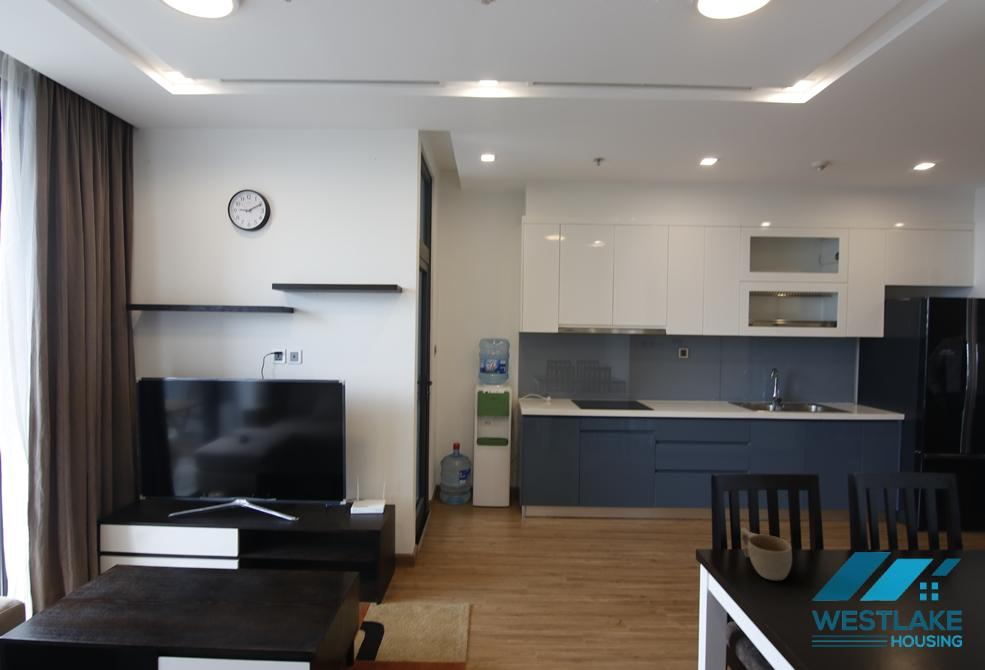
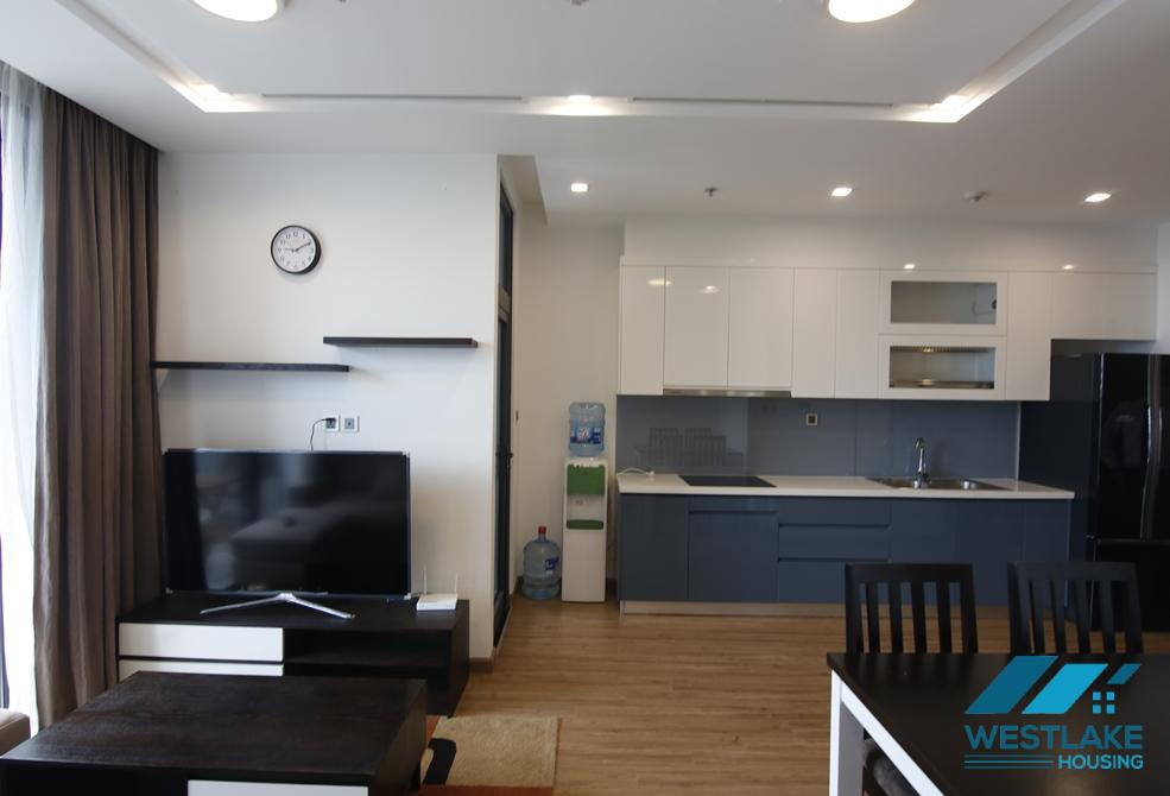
- cup [740,527,793,581]
